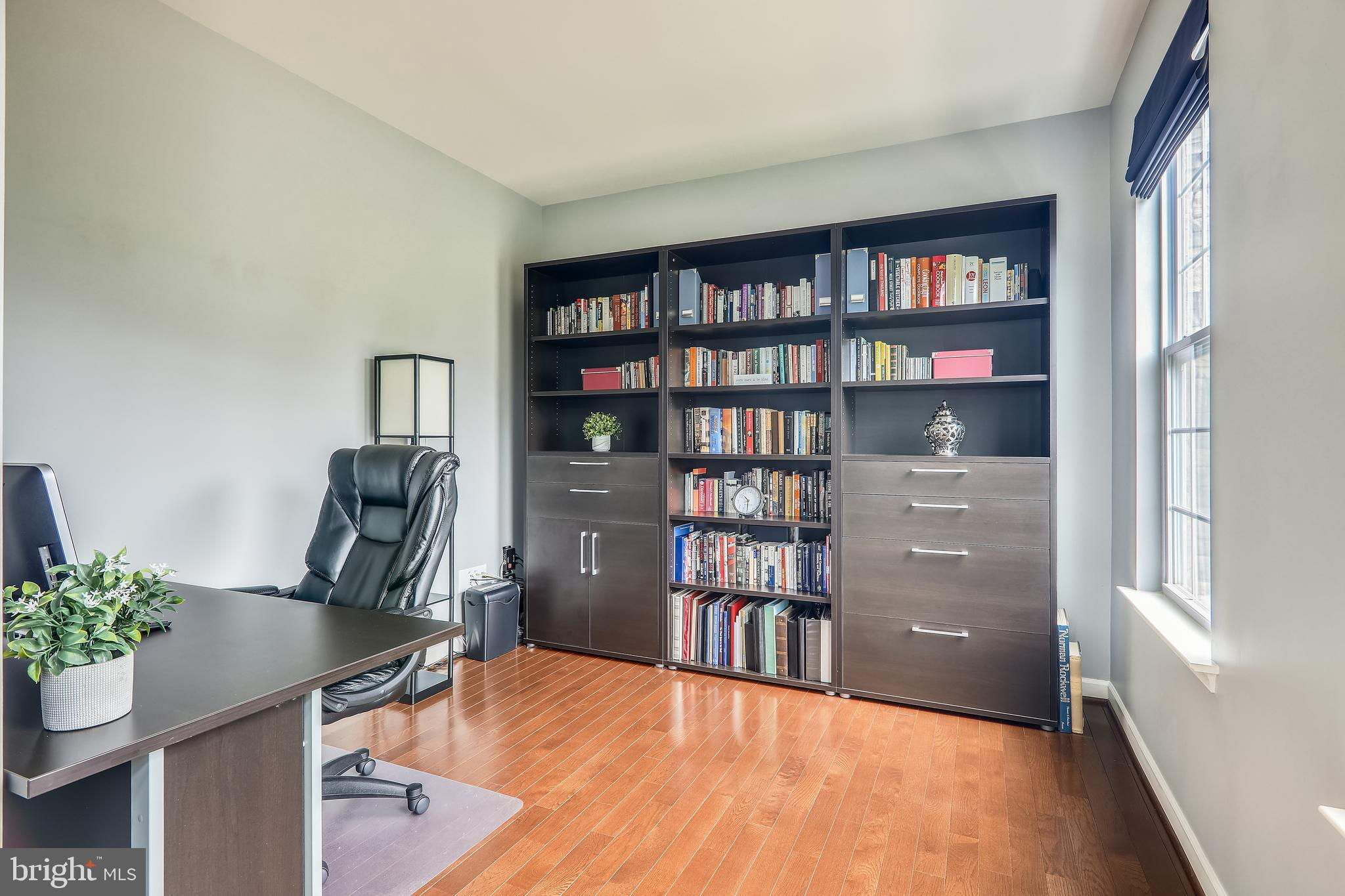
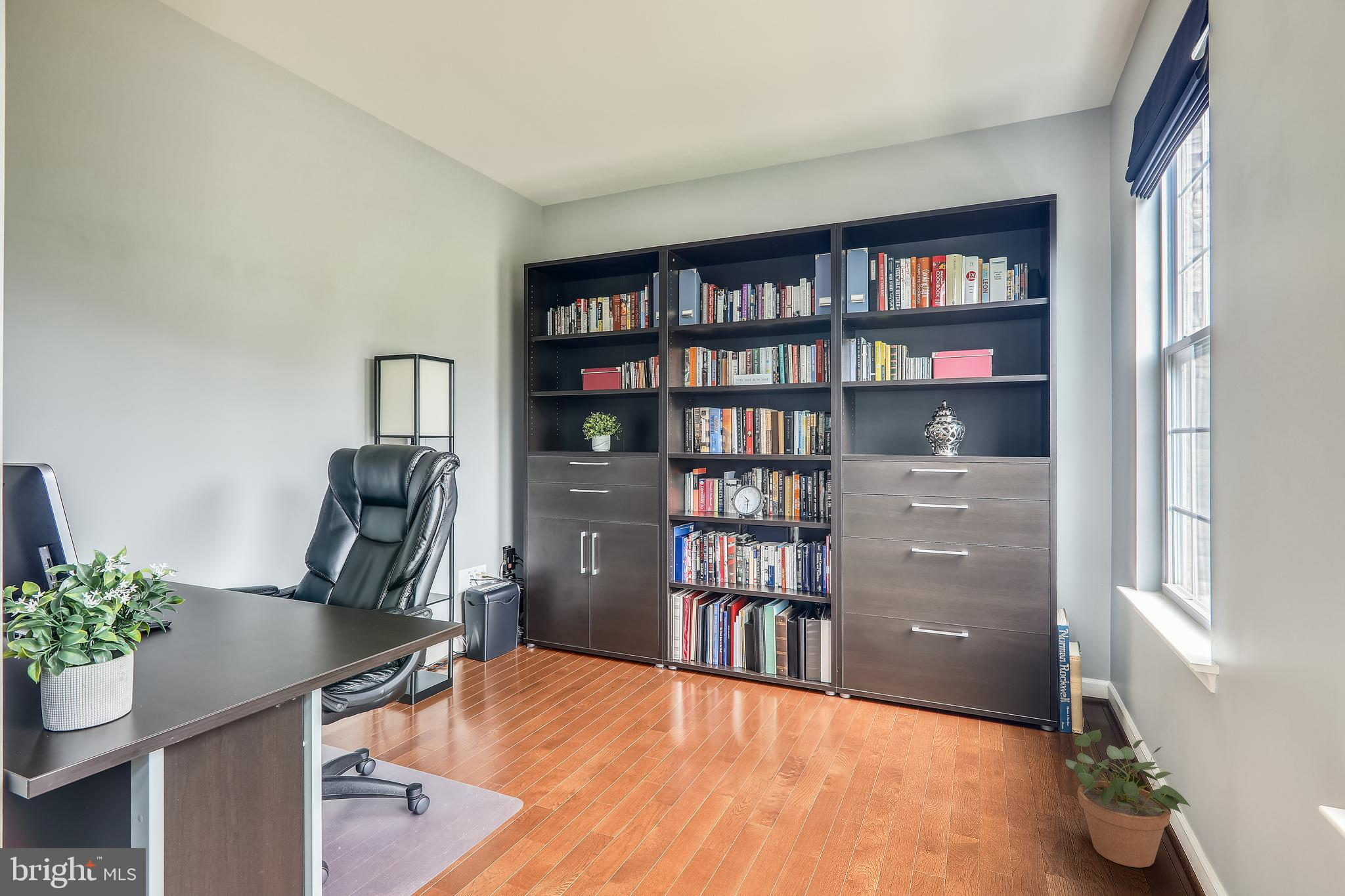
+ potted plant [1065,729,1191,868]
